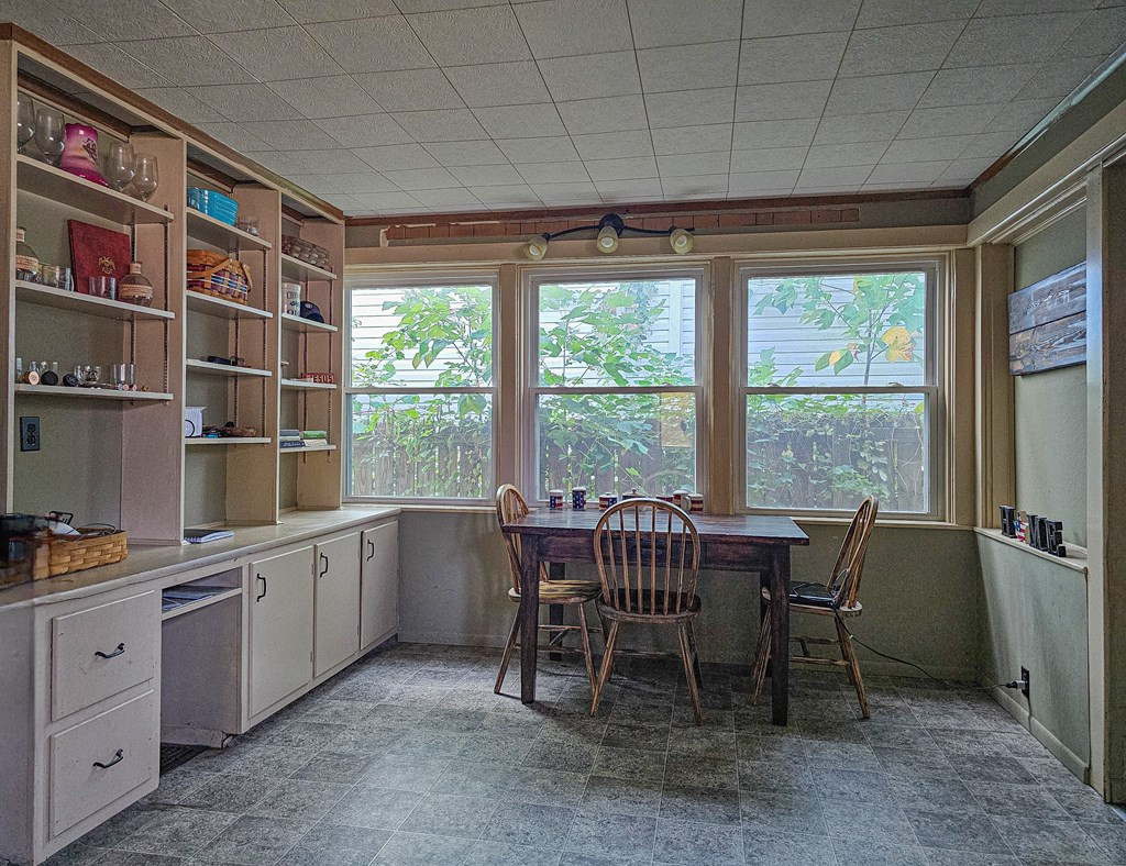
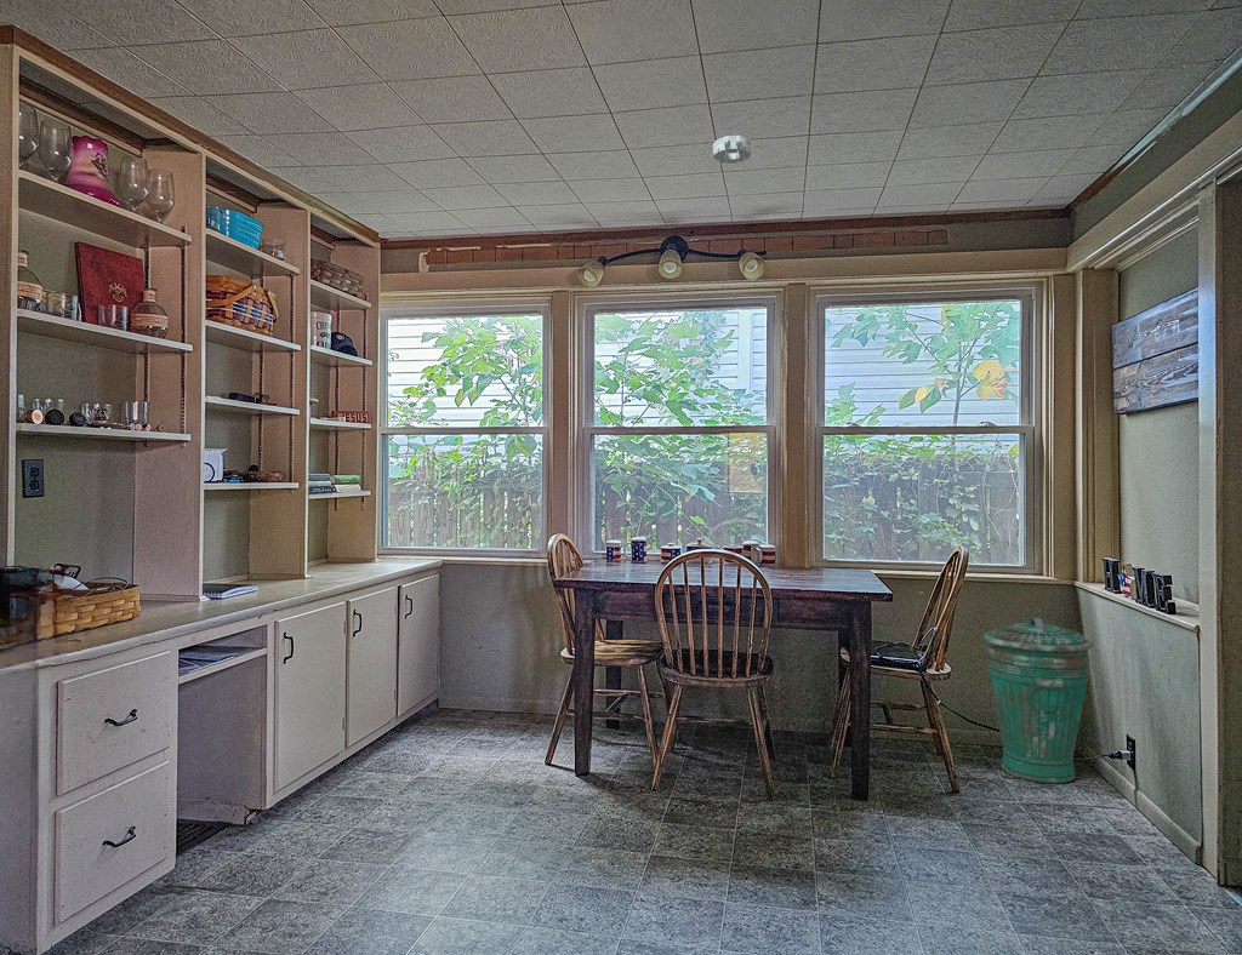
+ trash can [982,617,1094,784]
+ smoke detector [712,135,752,165]
